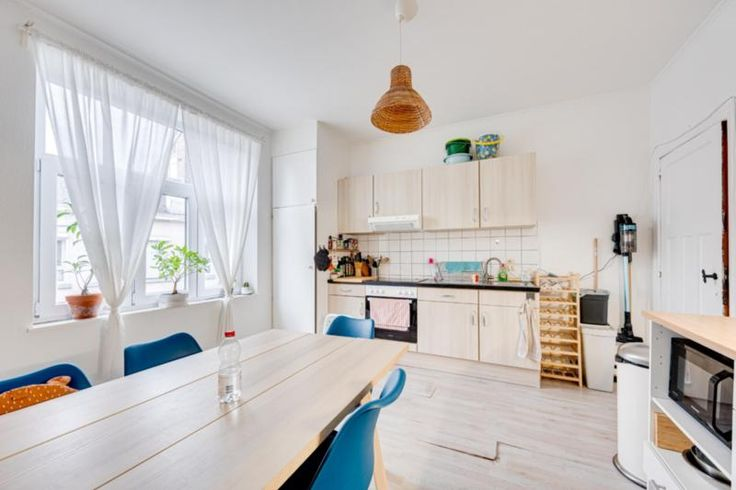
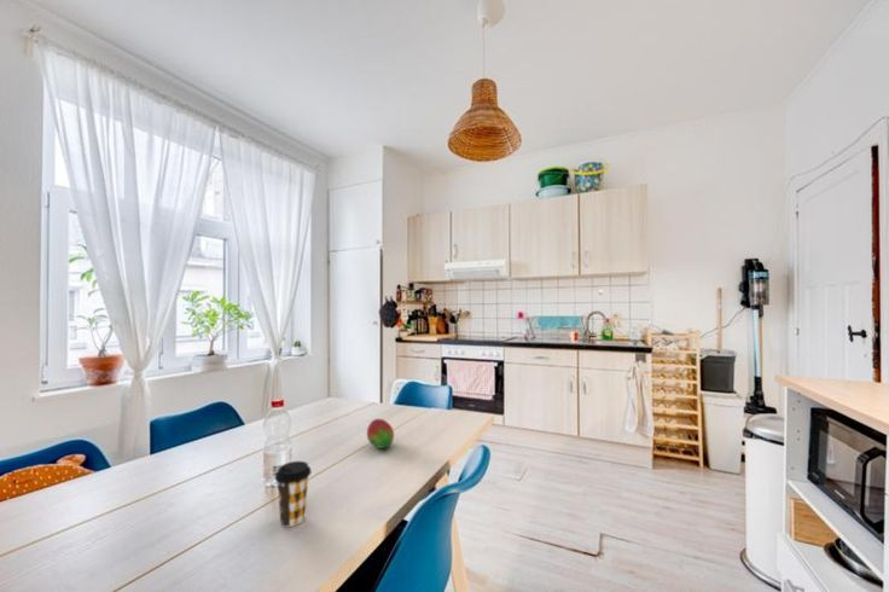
+ coffee cup [273,460,313,528]
+ fruit [366,418,395,449]
